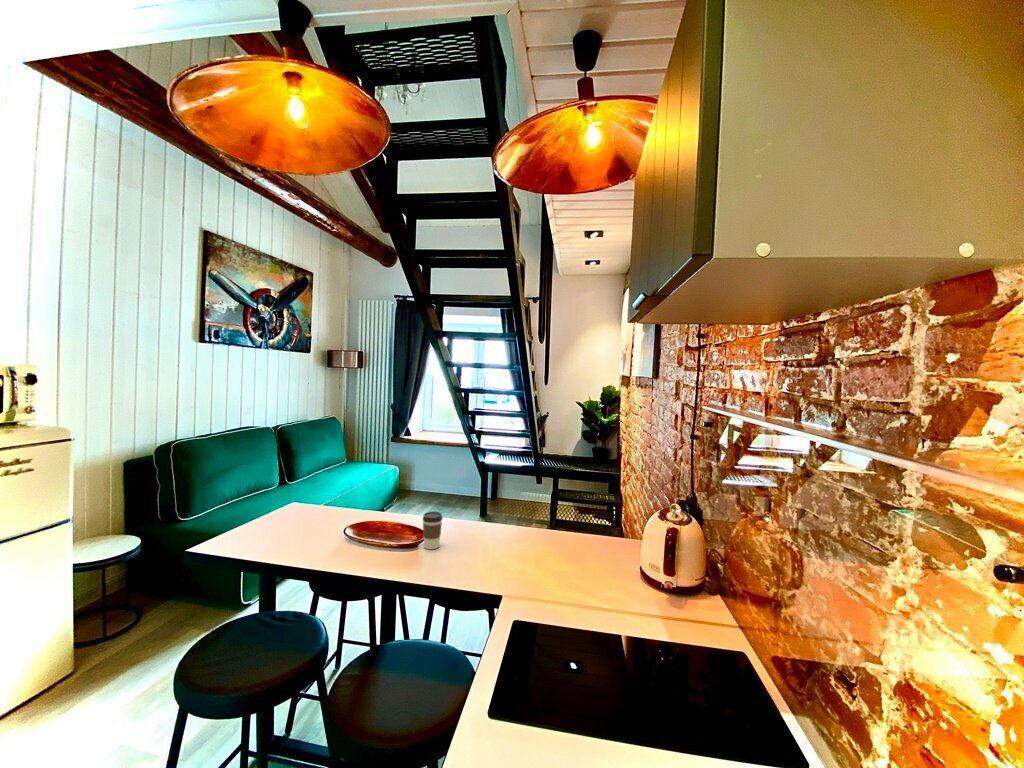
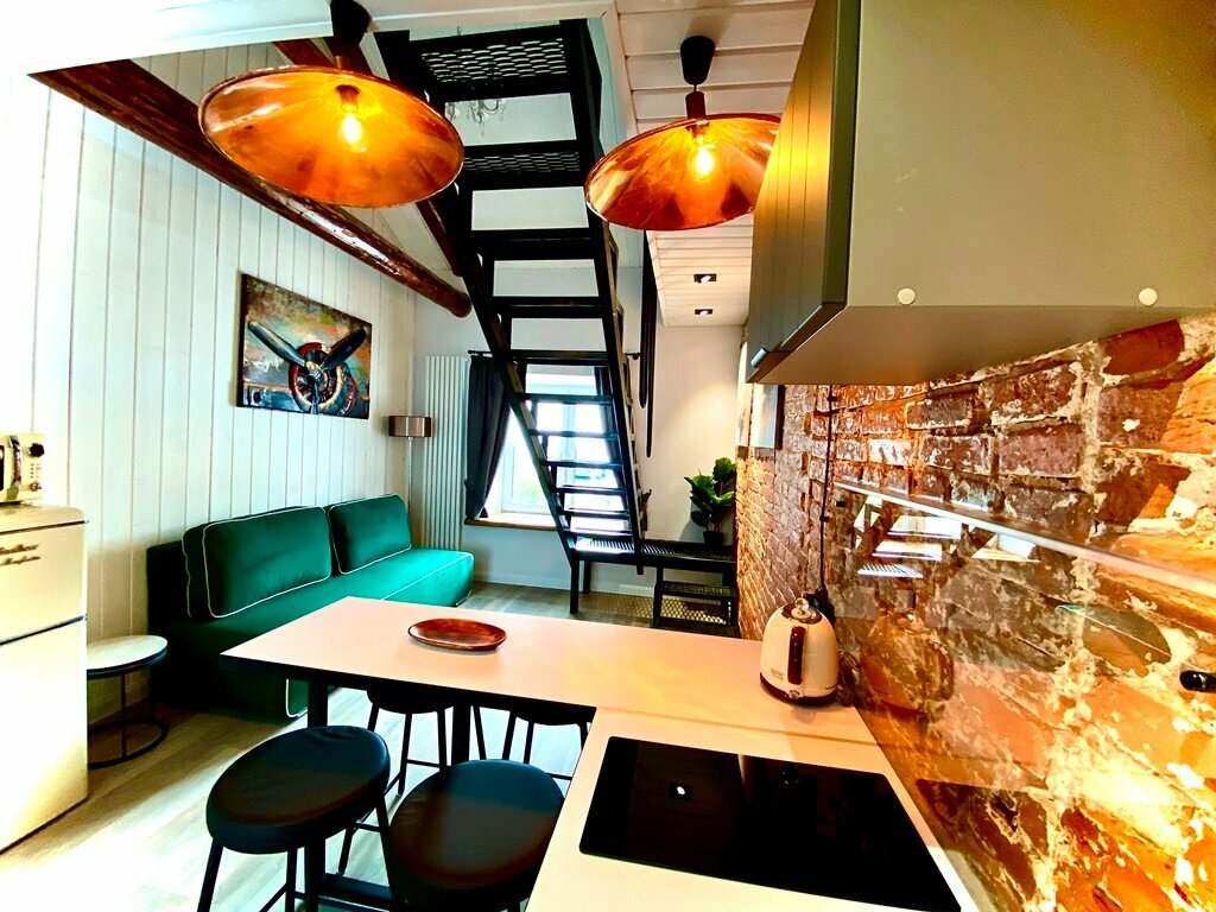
- coffee cup [422,511,443,550]
